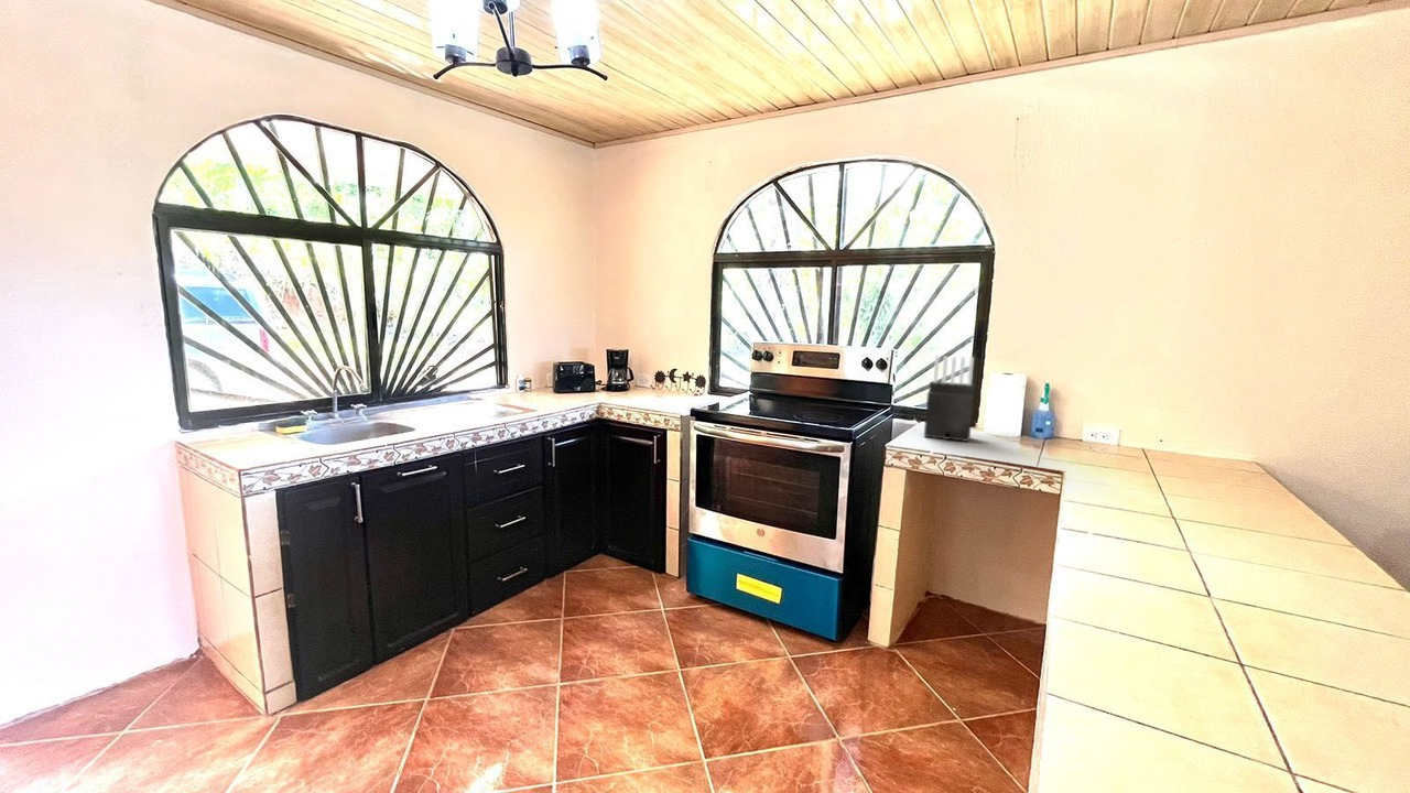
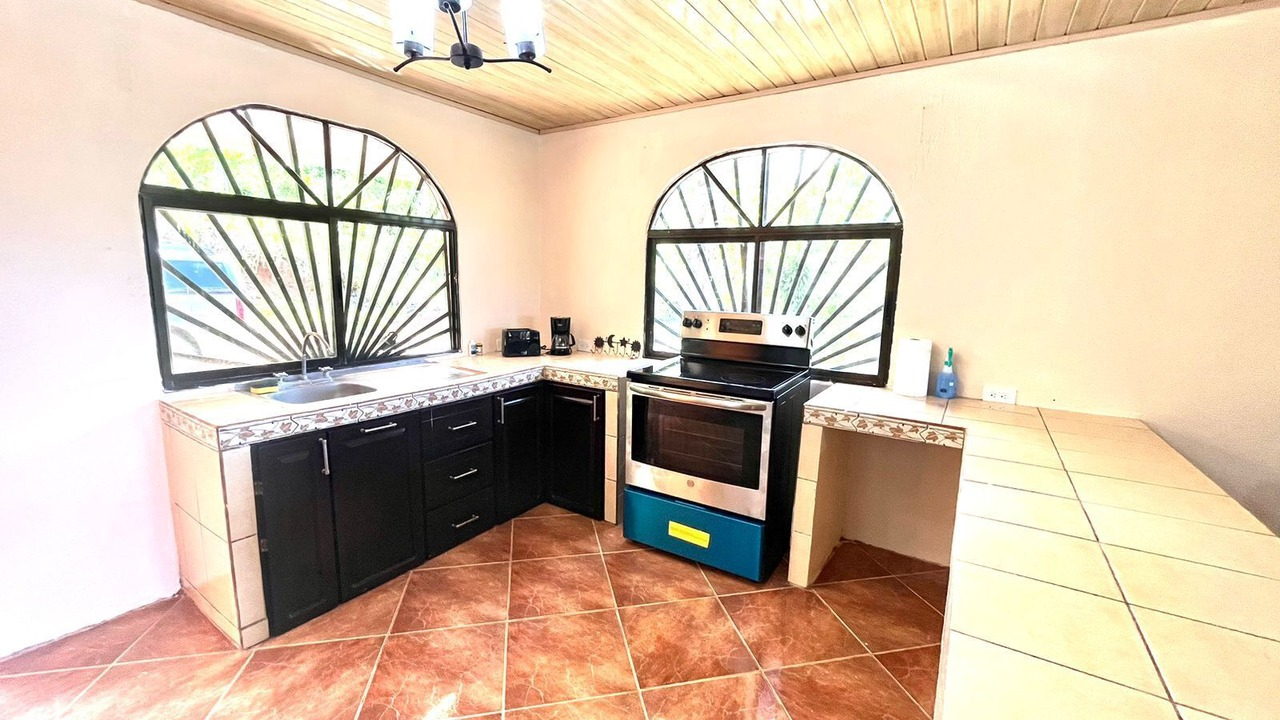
- knife block [923,355,976,443]
